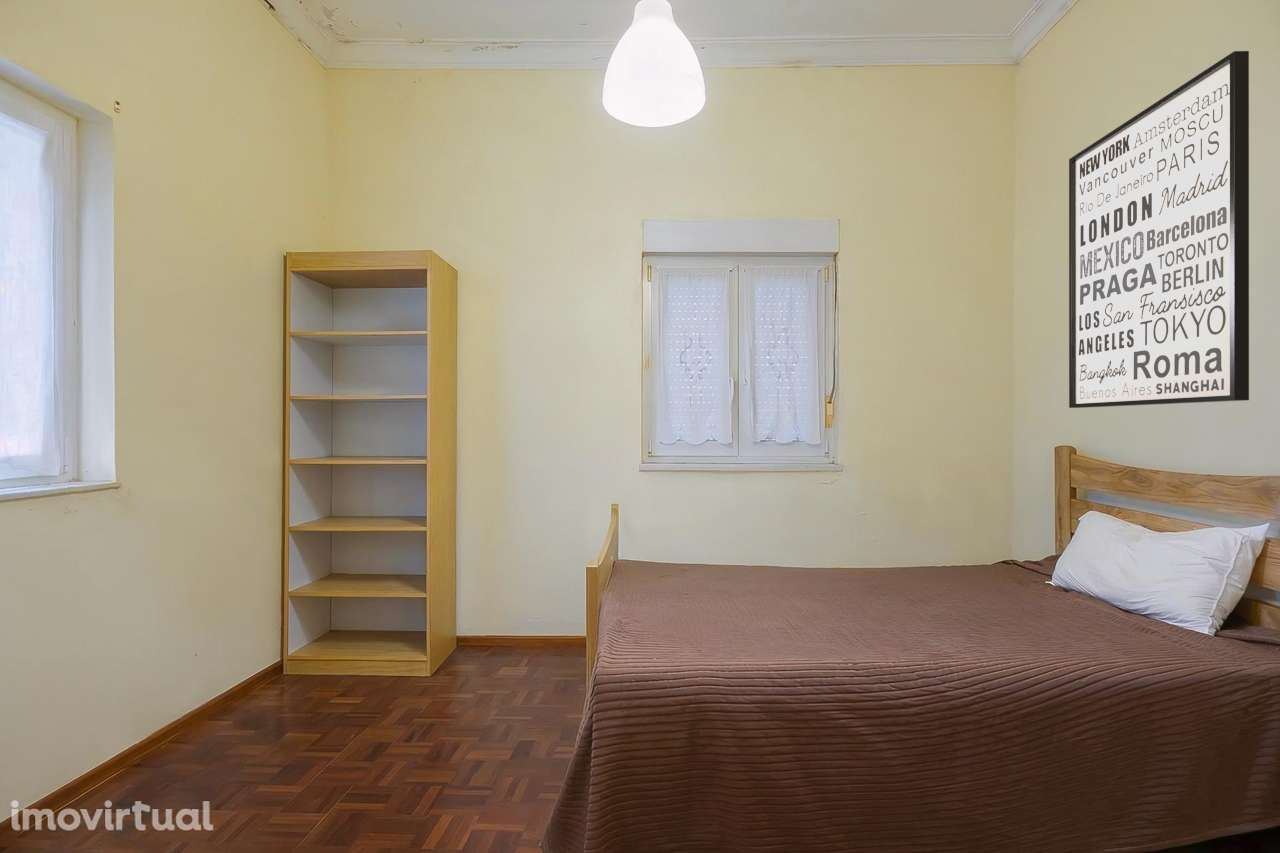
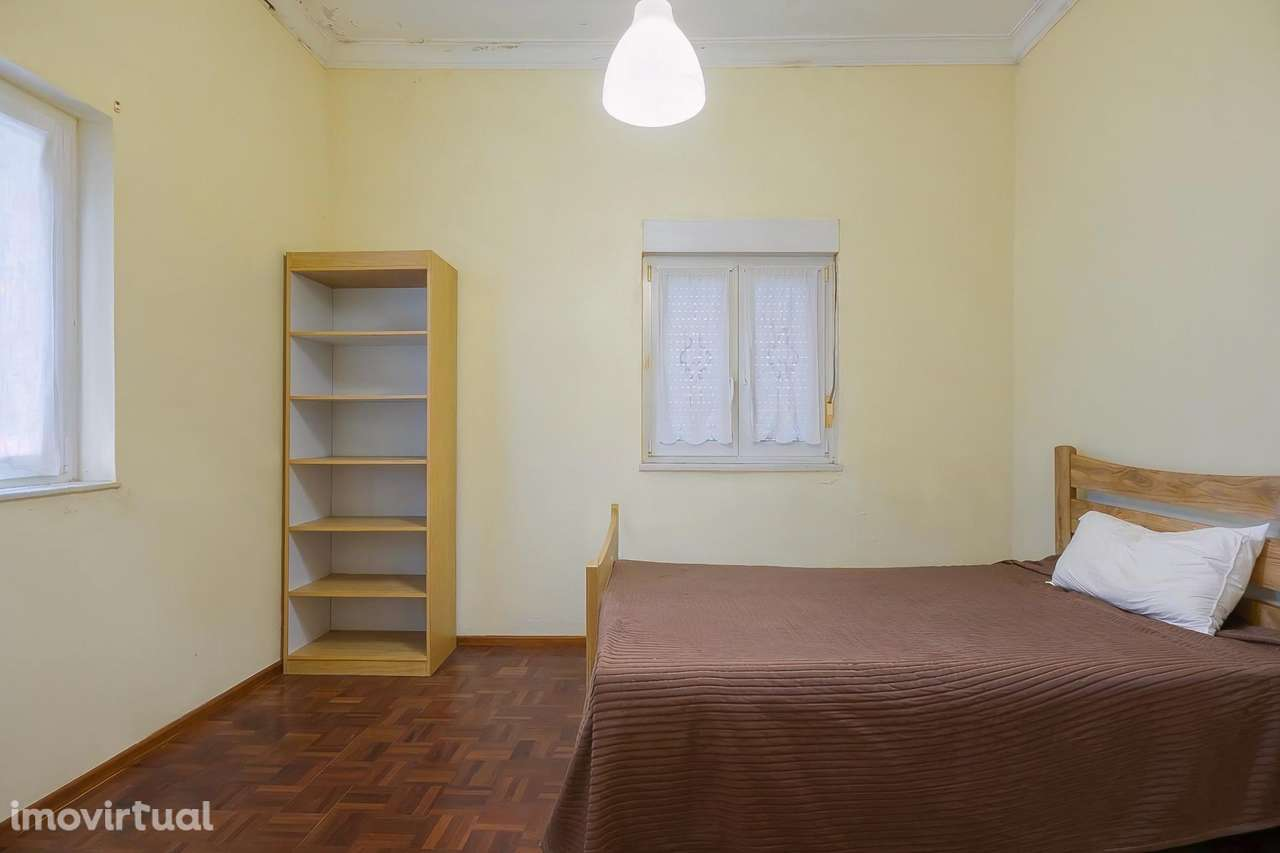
- wall art [1068,50,1250,409]
